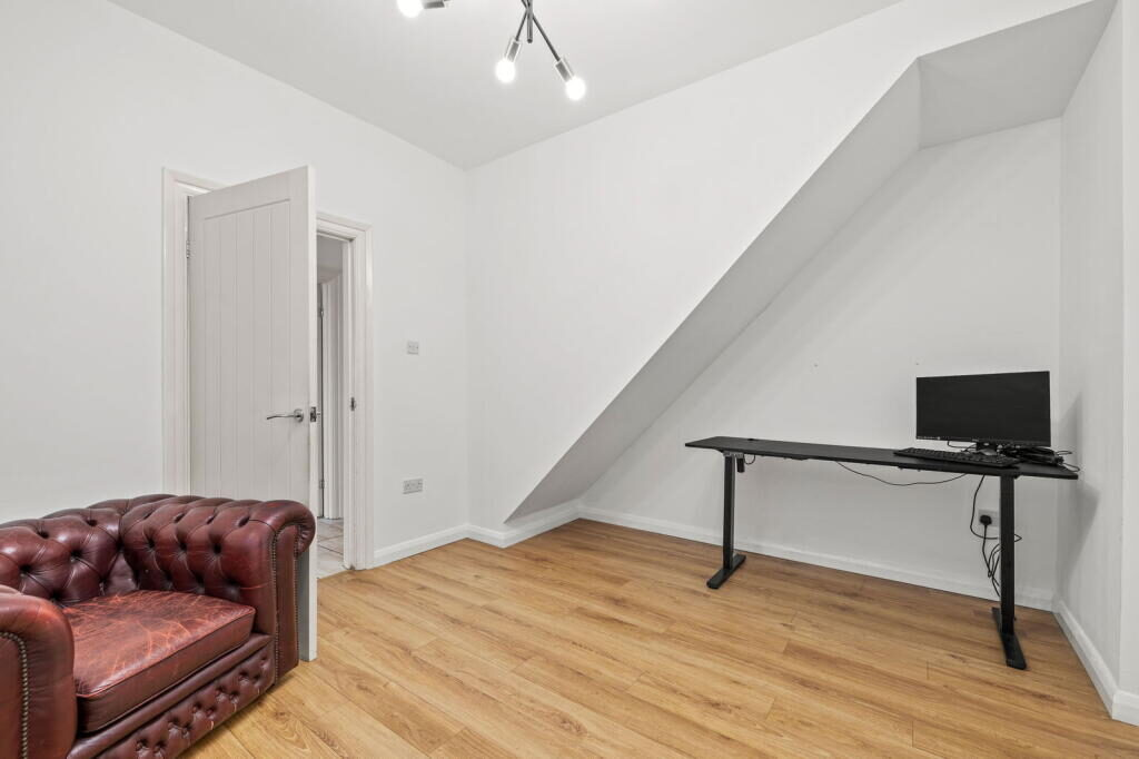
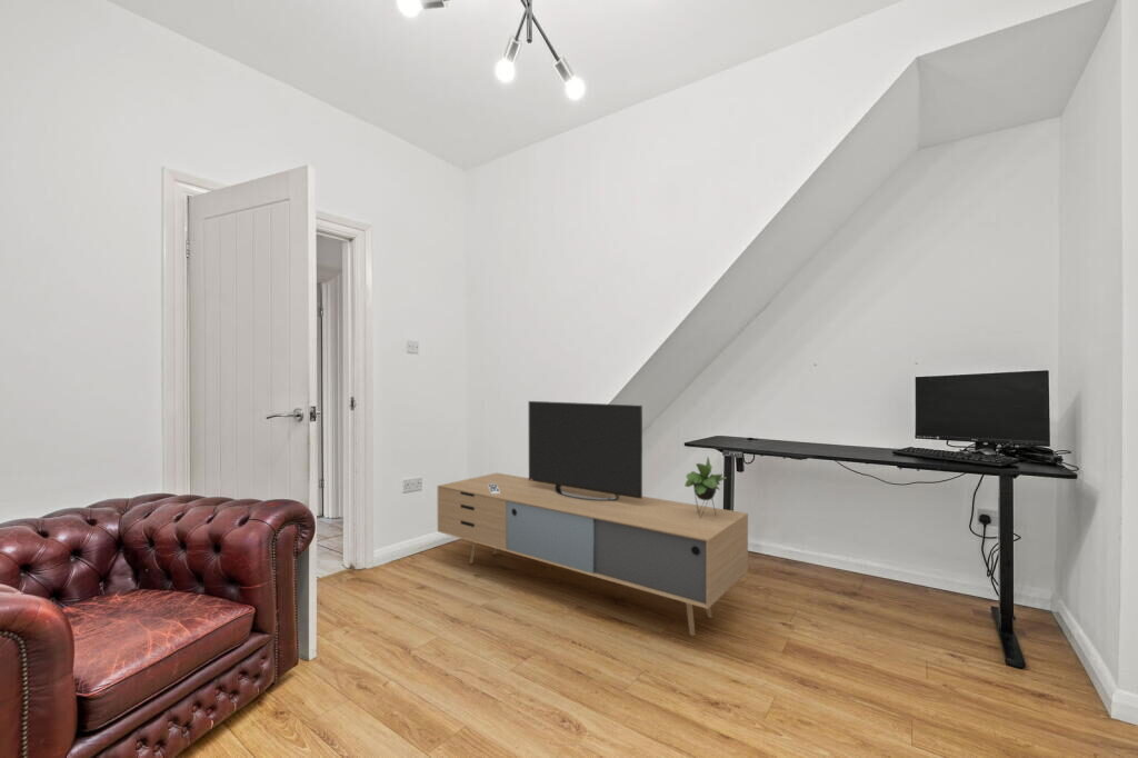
+ media console [437,400,749,637]
